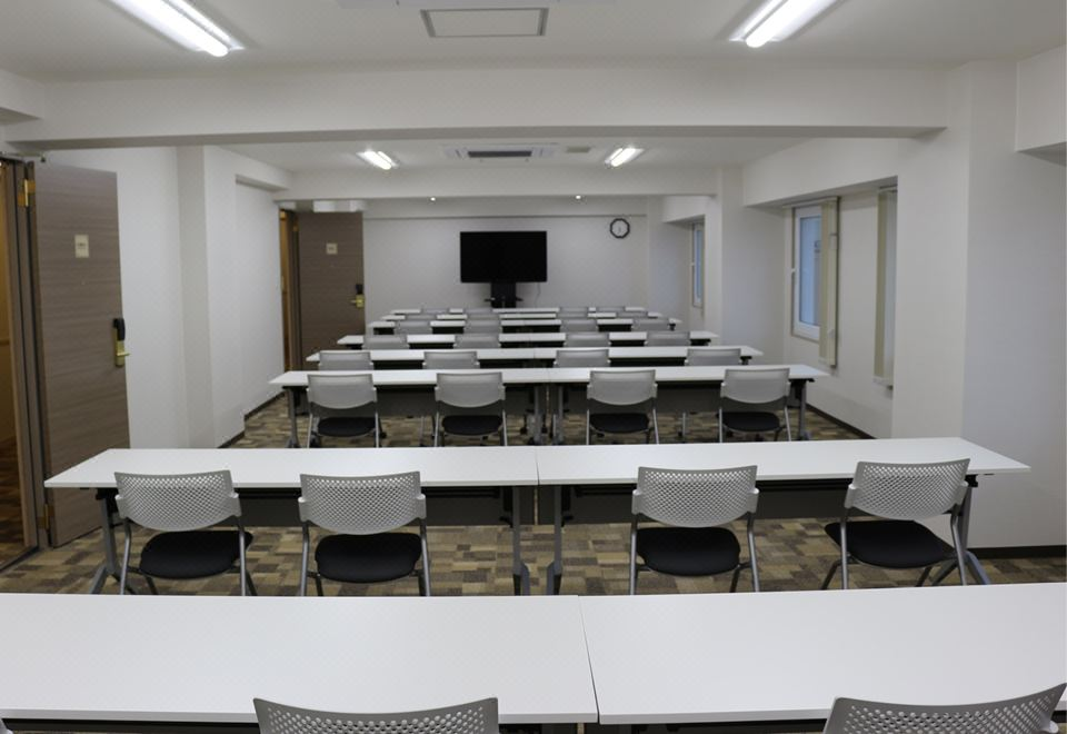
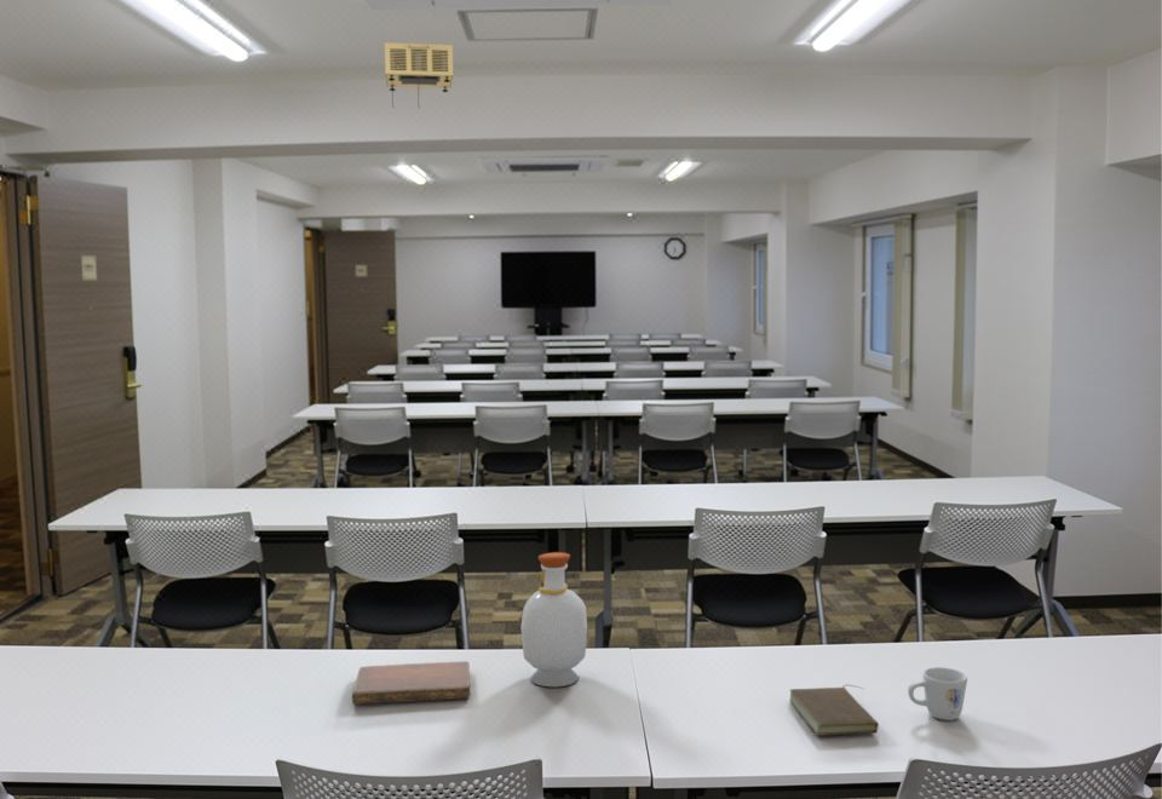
+ projector [384,41,454,109]
+ notebook [351,660,471,706]
+ book [788,684,880,737]
+ mug [907,666,968,722]
+ bottle [520,551,588,688]
